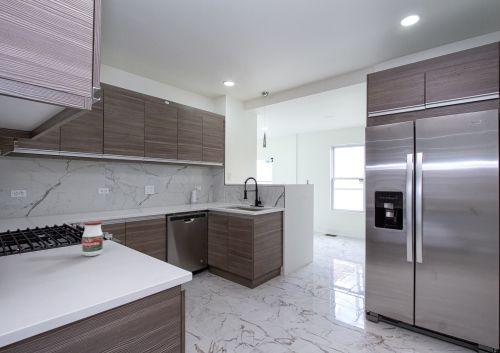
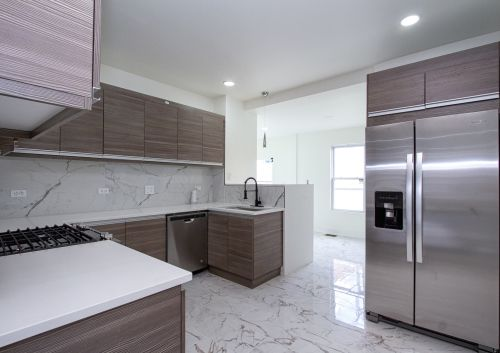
- jar [81,220,104,257]
